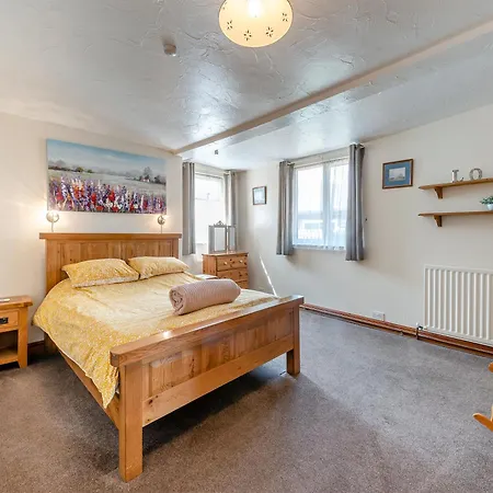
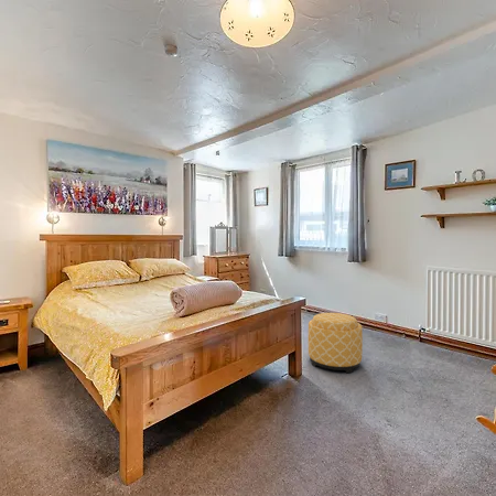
+ ottoman [308,312,364,374]
